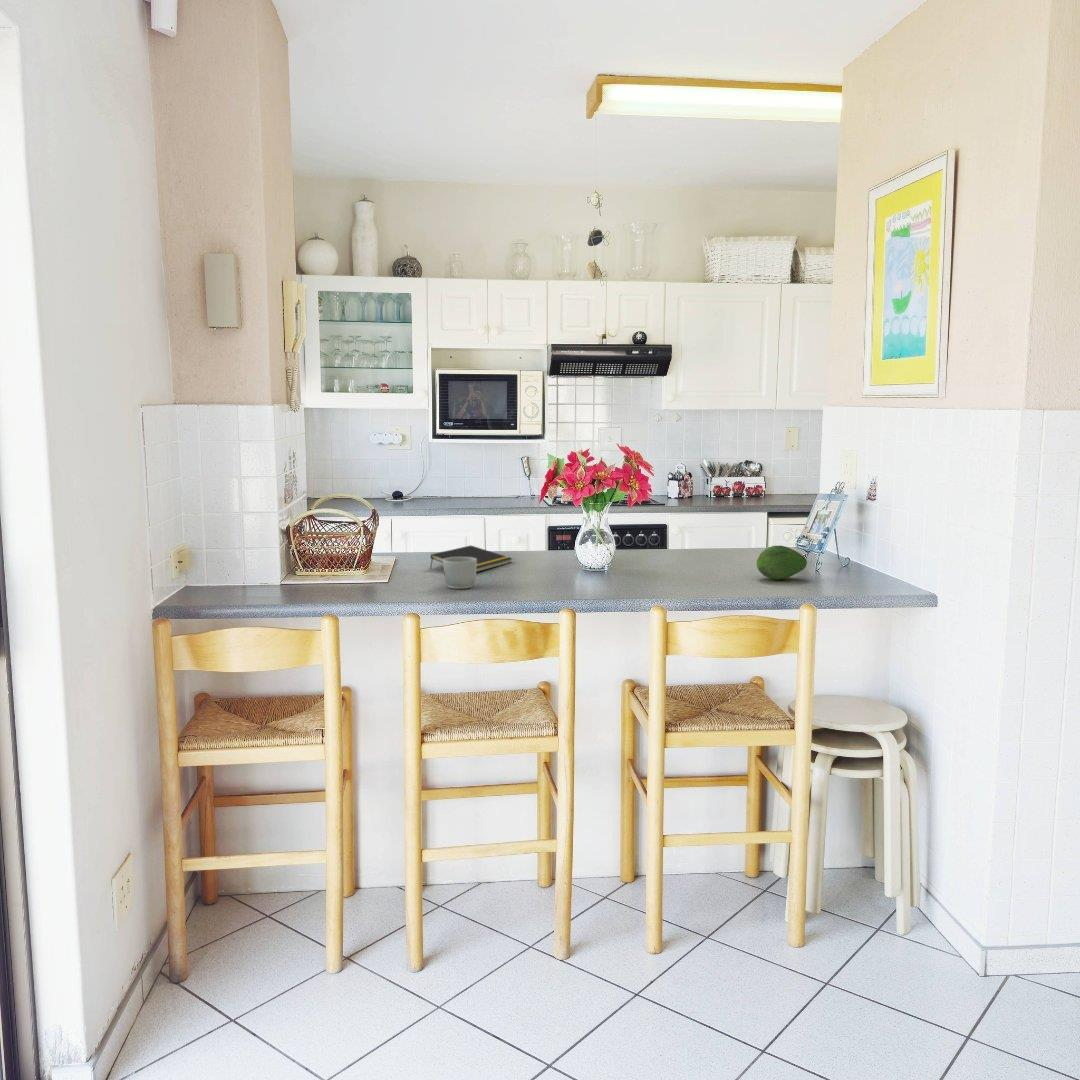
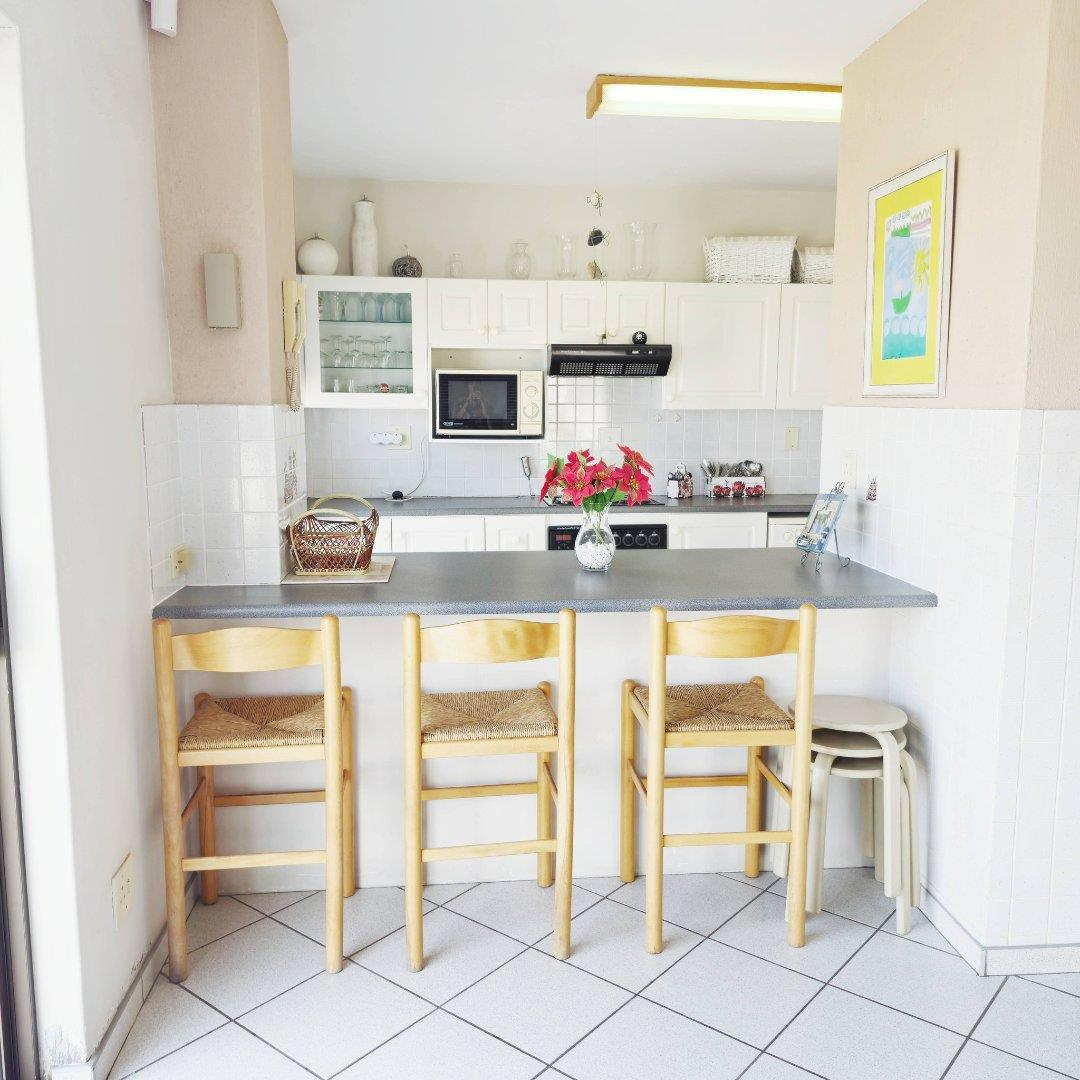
- mug [442,557,477,590]
- fruit [756,545,808,580]
- notepad [429,544,514,573]
